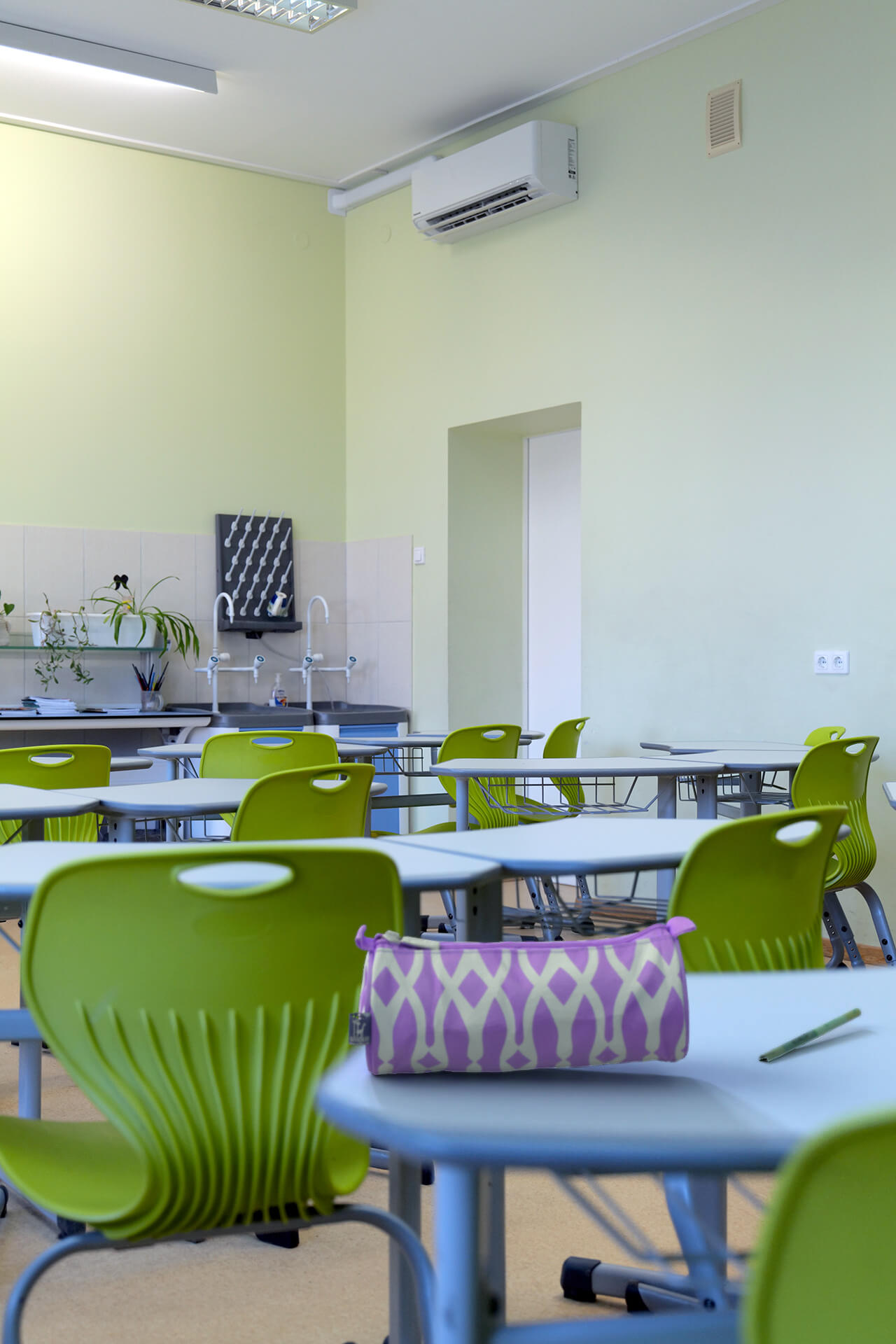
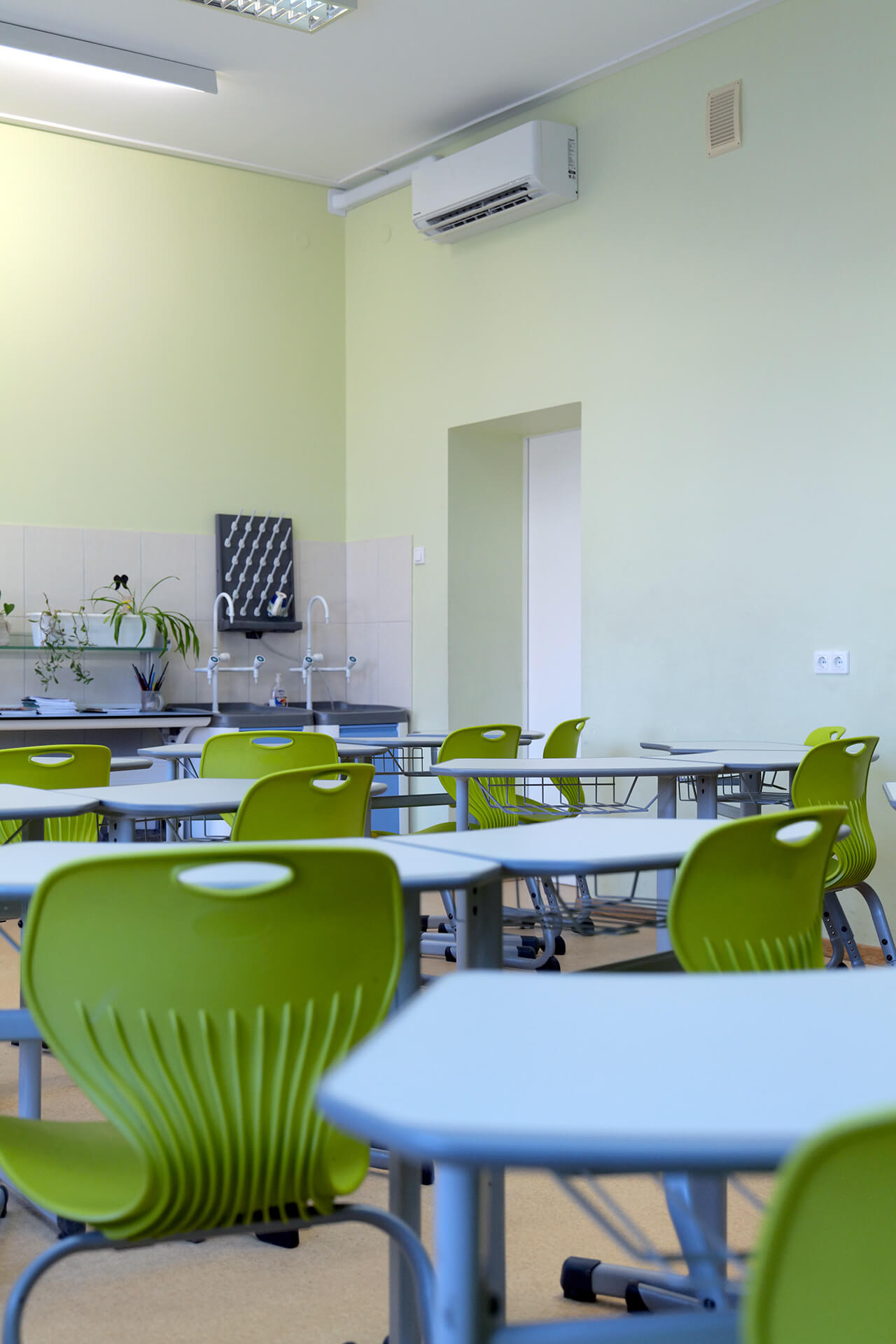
- pen [758,1007,862,1063]
- pencil case [348,916,697,1076]
